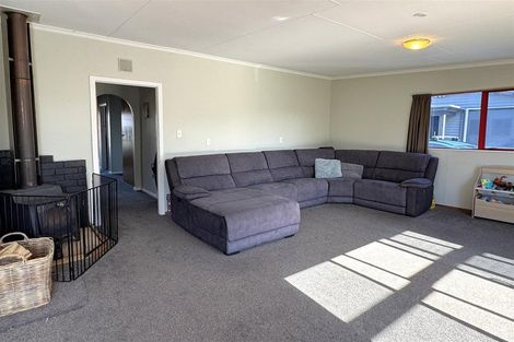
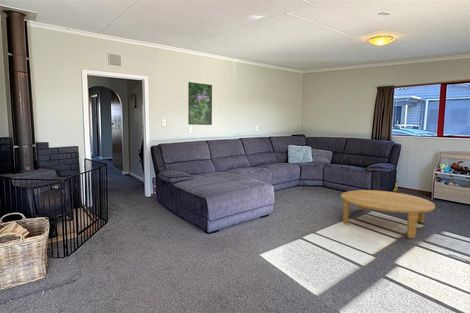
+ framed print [187,81,213,126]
+ coffee table [340,189,436,239]
